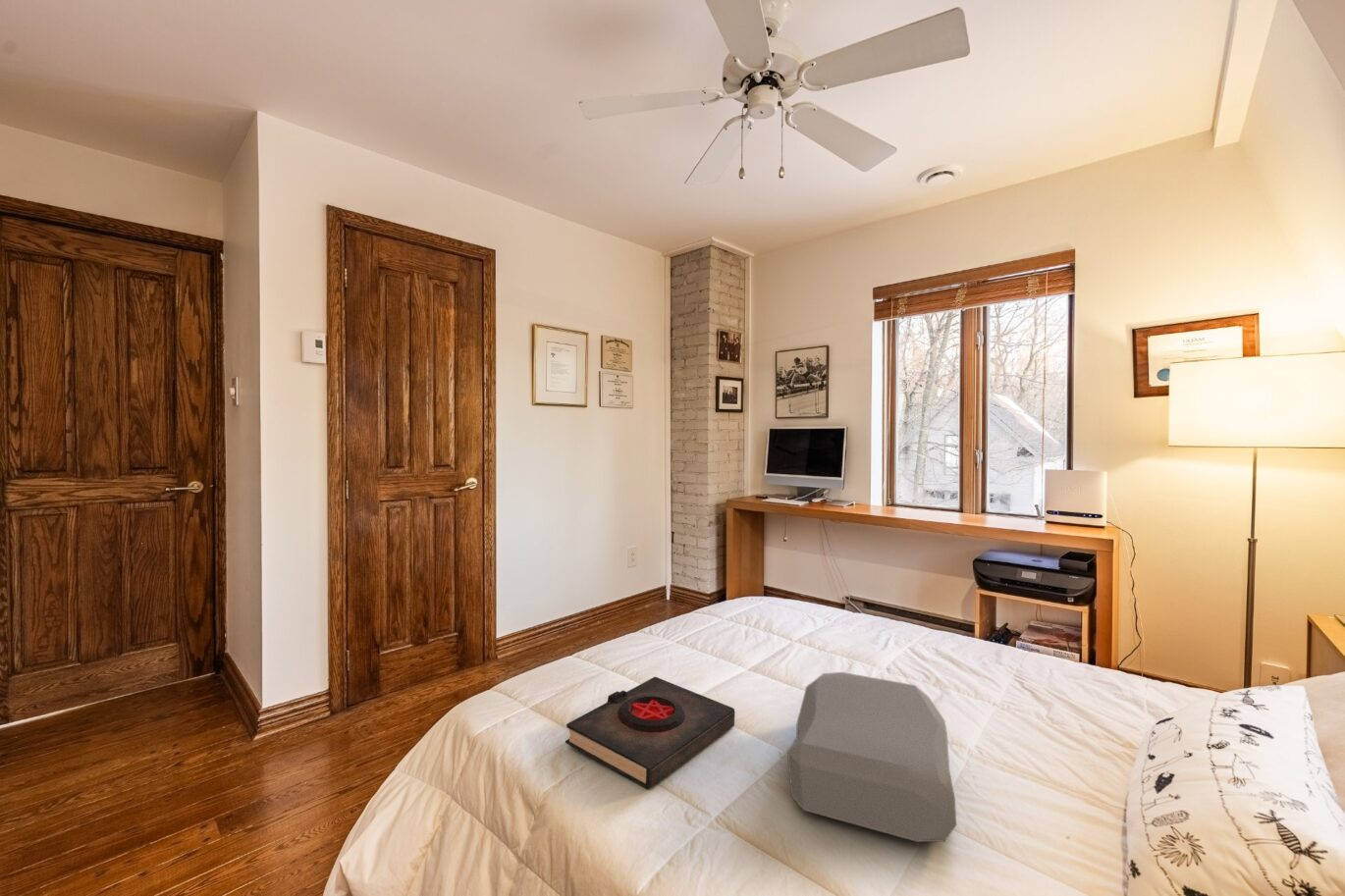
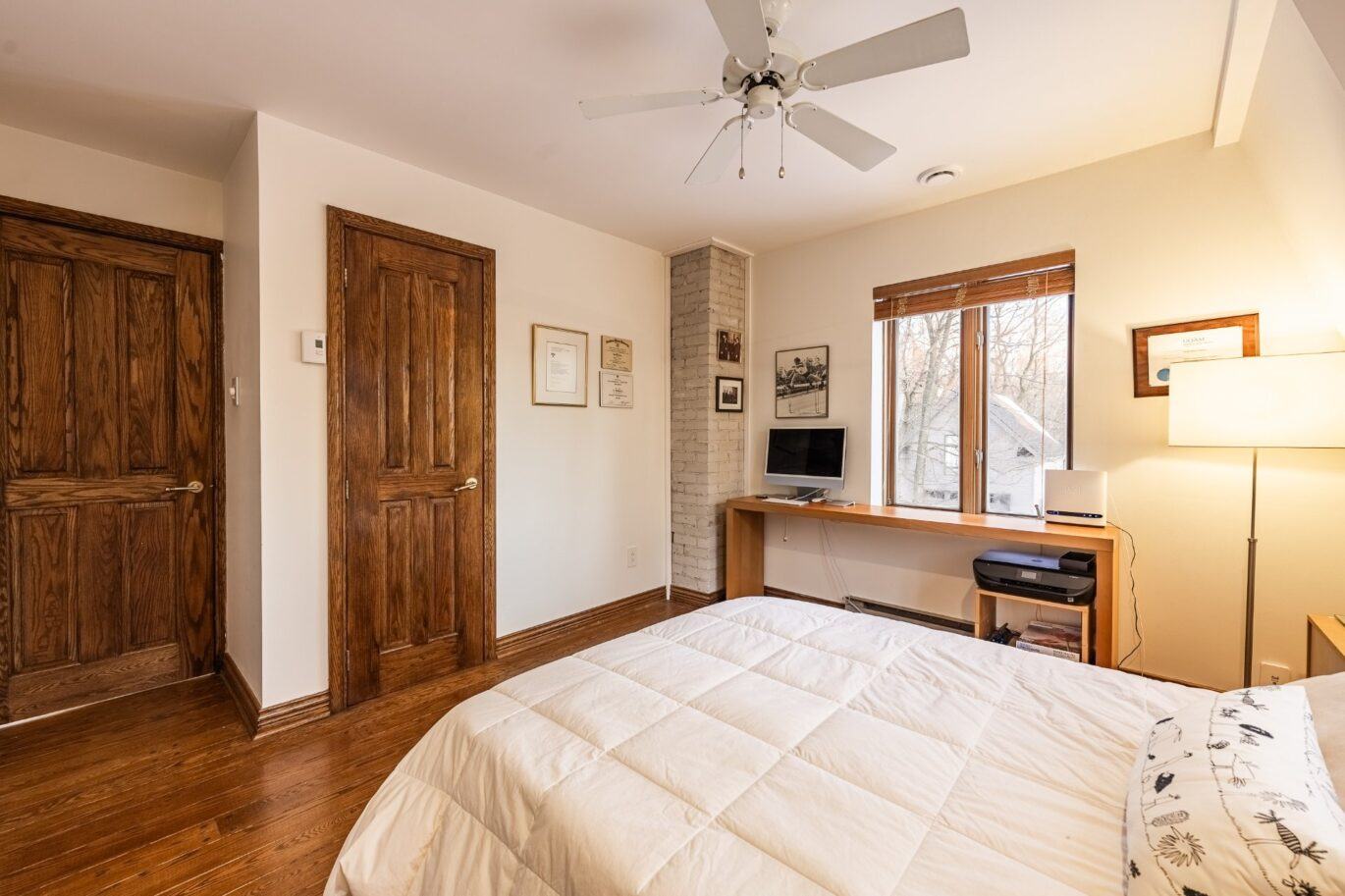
- cushion [786,671,957,843]
- book [565,675,735,790]
